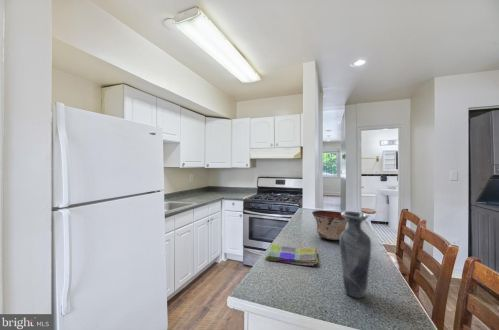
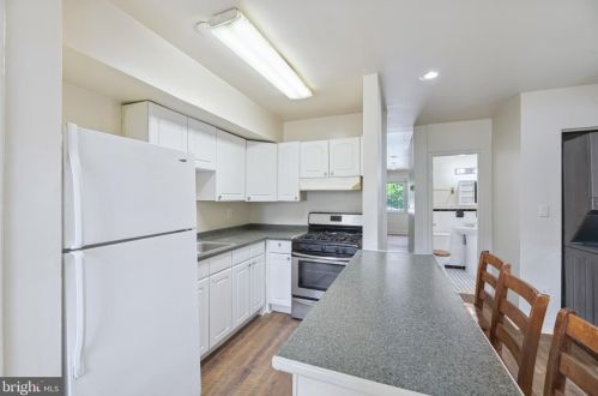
- vase [339,210,372,299]
- dish towel [264,243,319,267]
- bowl [311,210,348,241]
